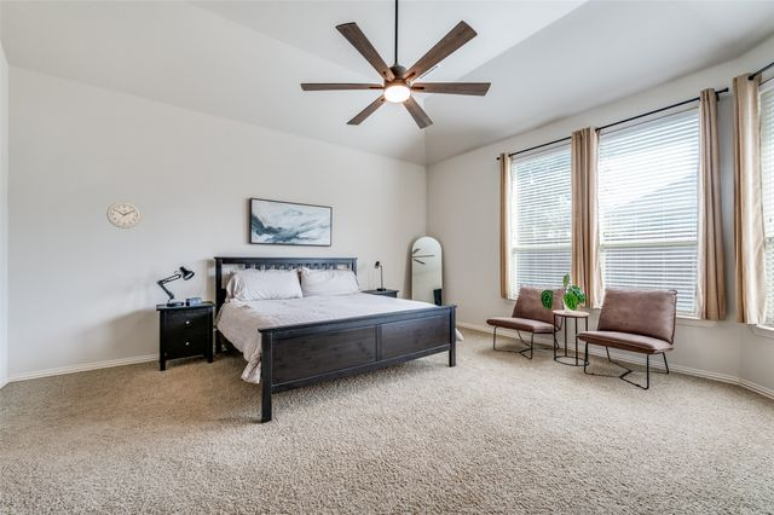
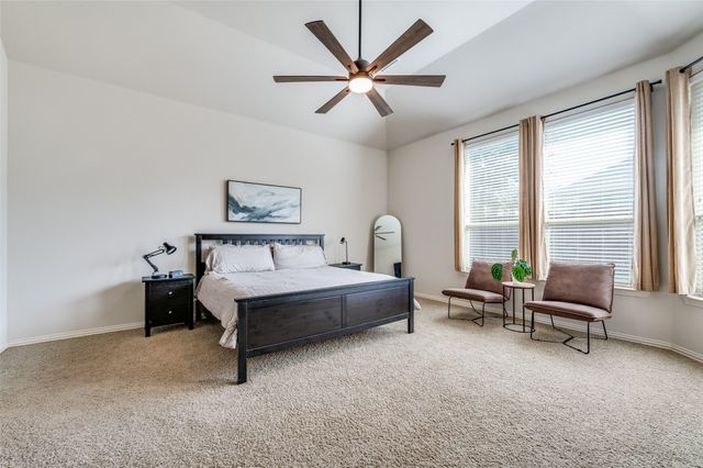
- wall clock [105,201,141,230]
